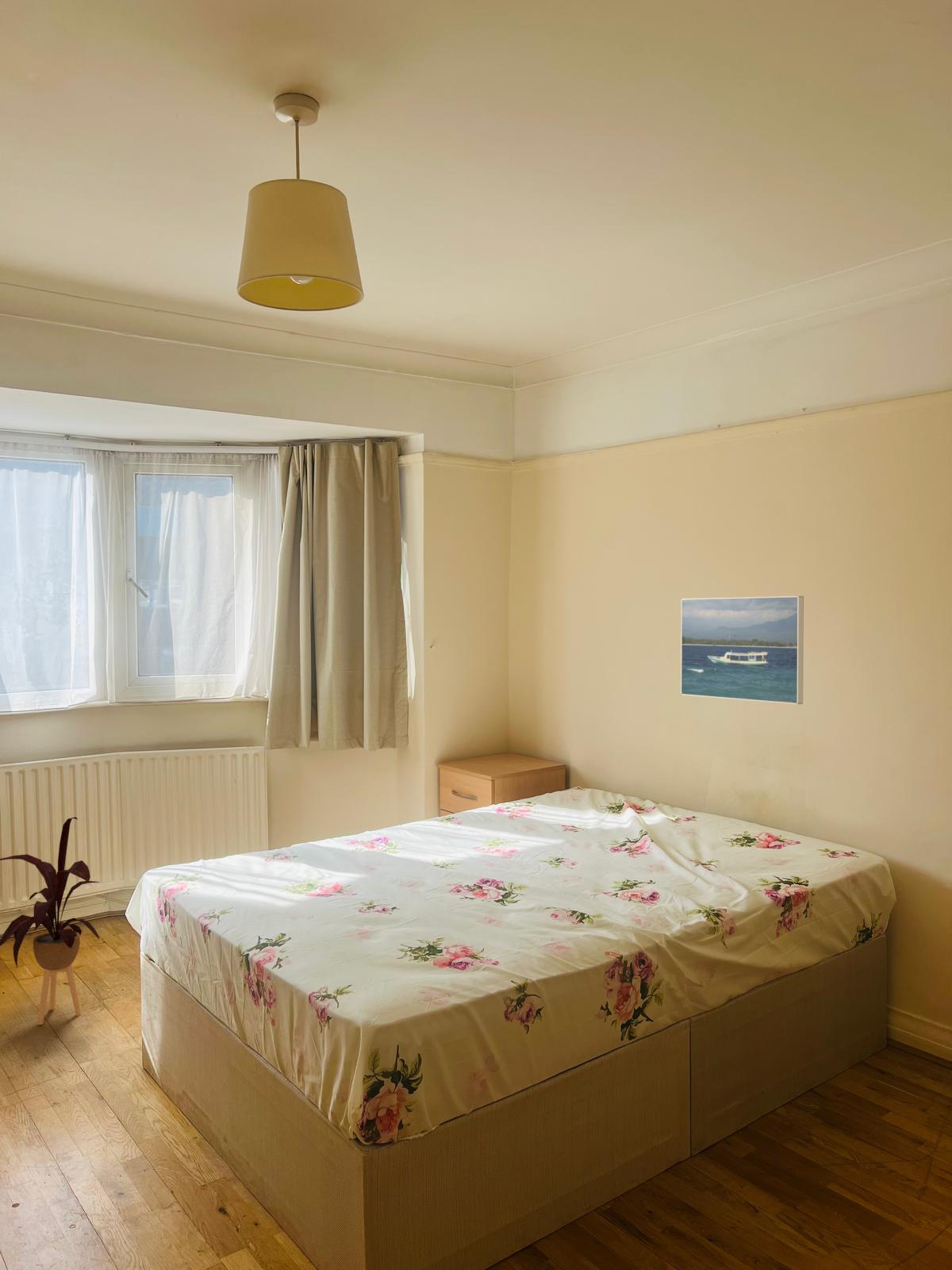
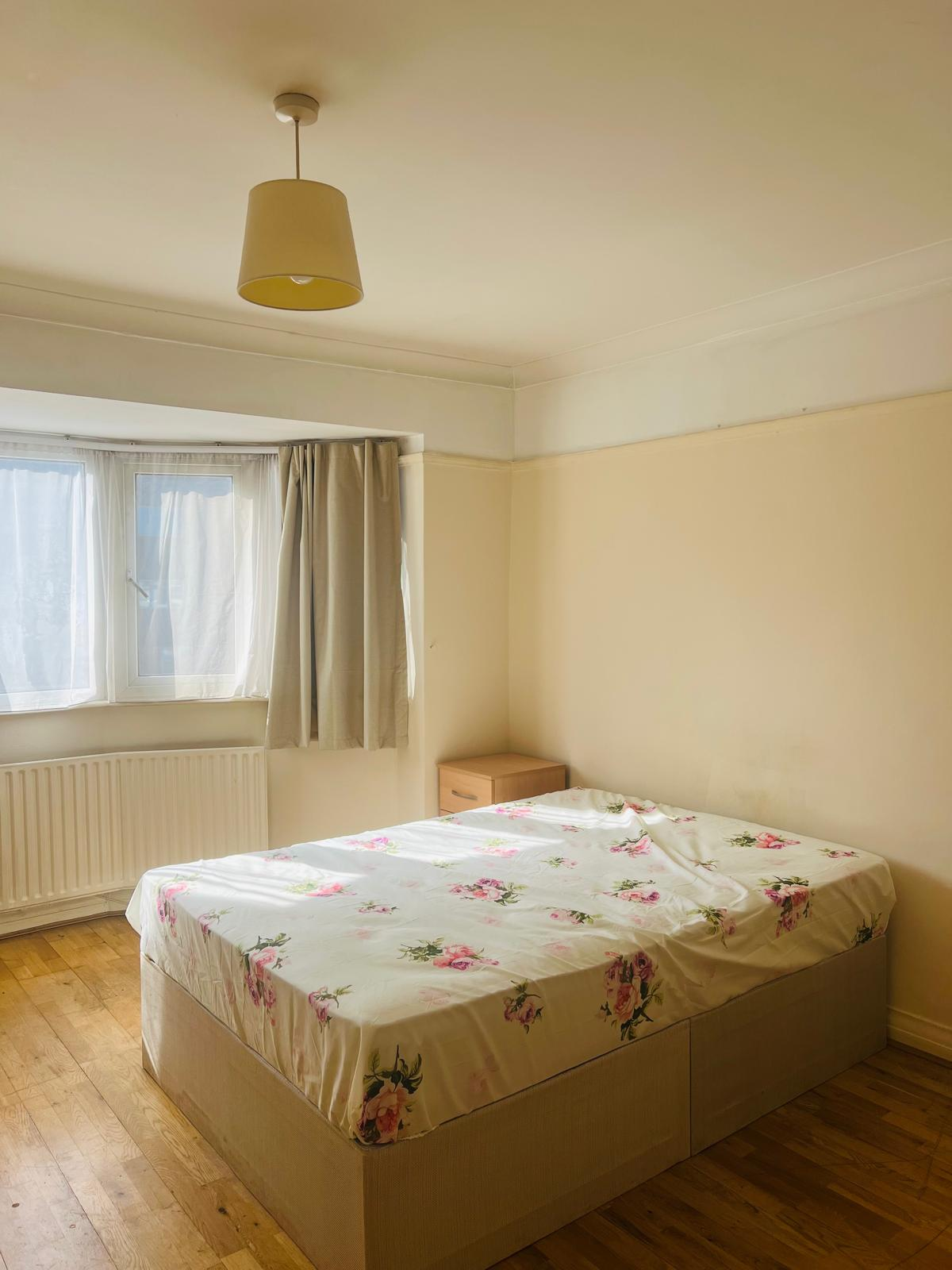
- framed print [680,595,804,705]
- house plant [0,816,100,1026]
